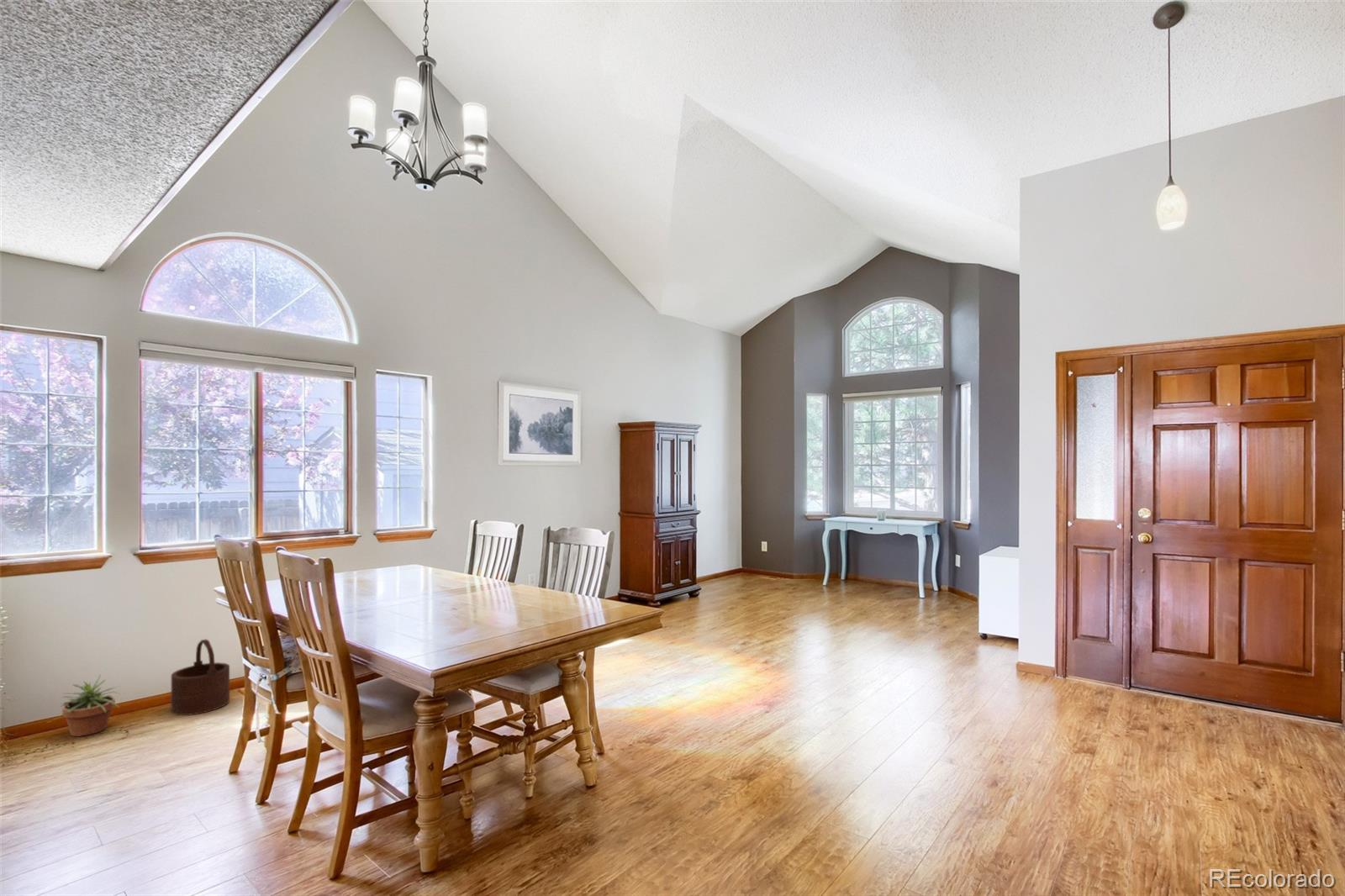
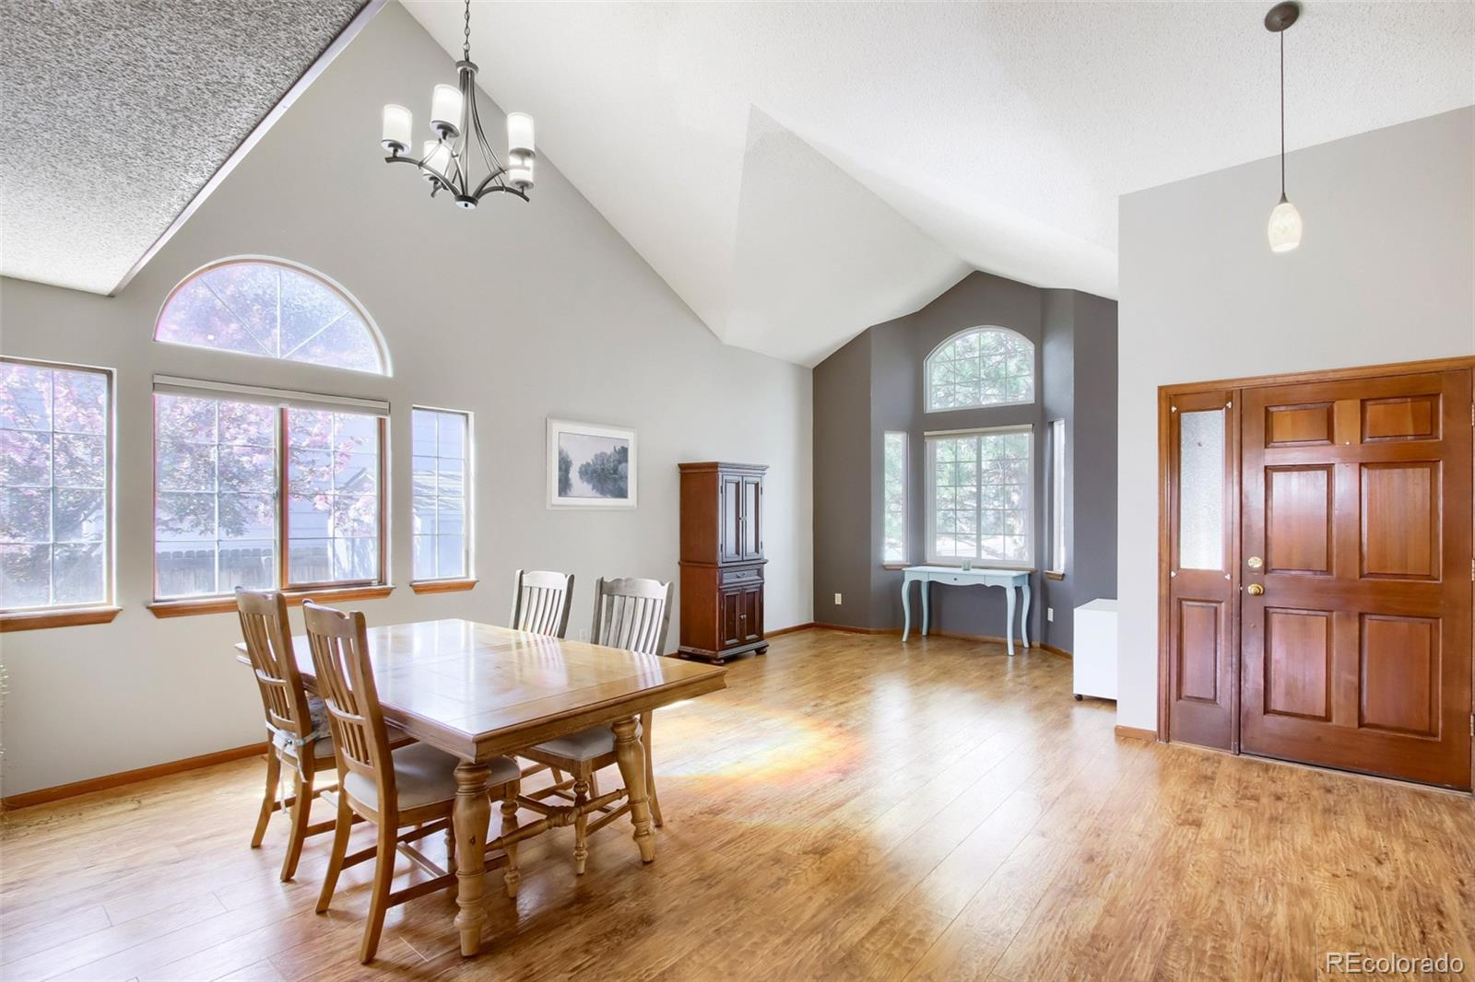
- wooden bucket [171,638,230,716]
- potted plant [56,673,122,738]
